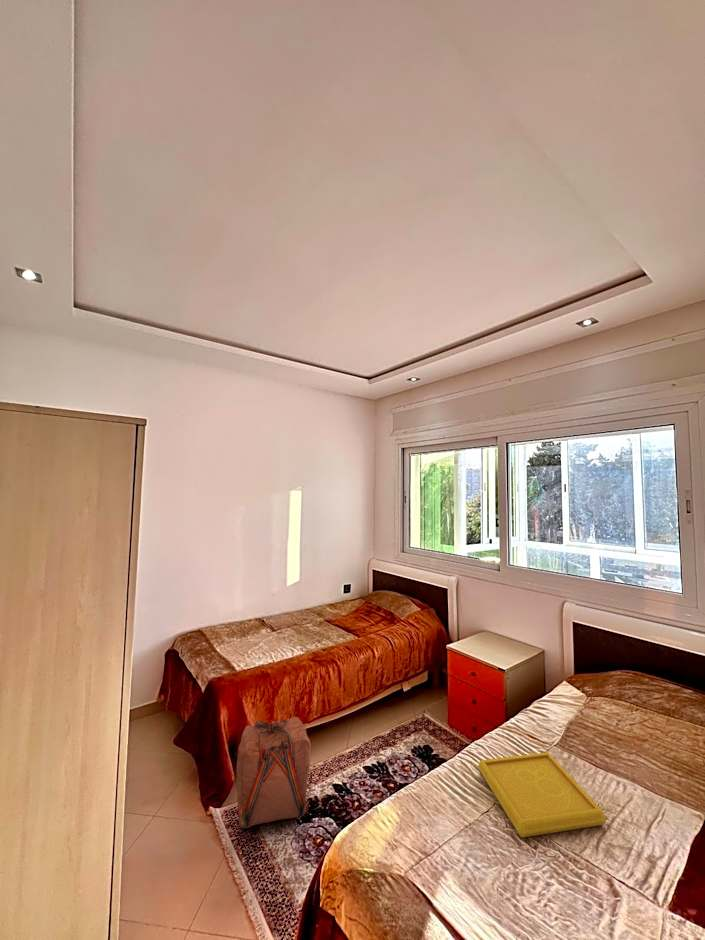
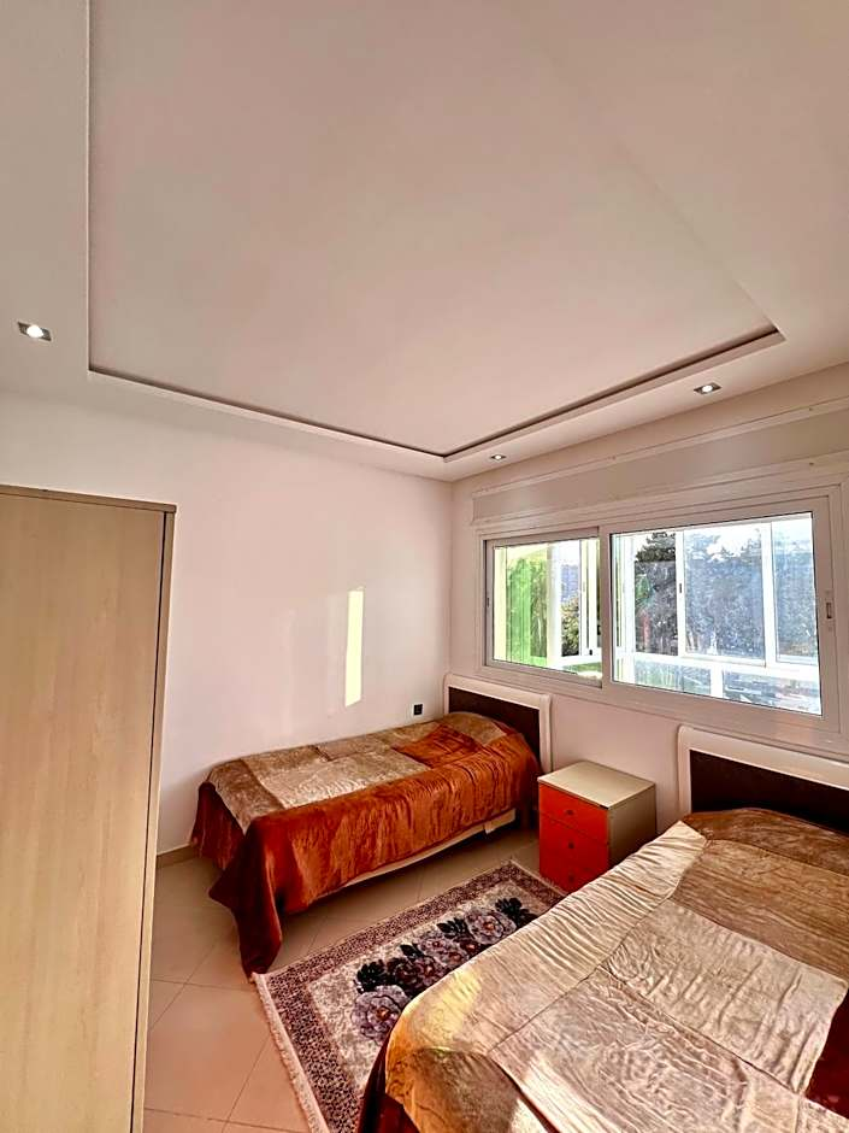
- backpack [236,716,312,829]
- serving tray [477,752,607,838]
